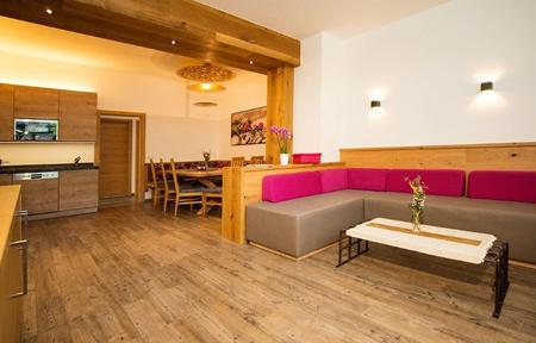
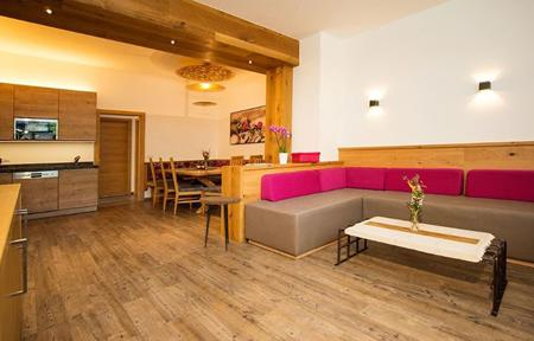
+ side table [198,195,243,252]
